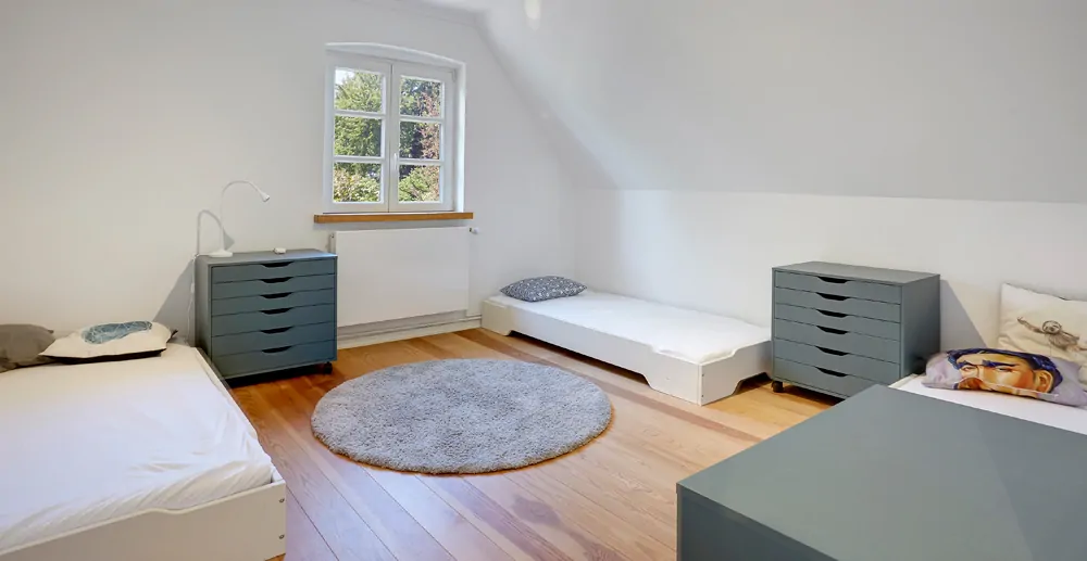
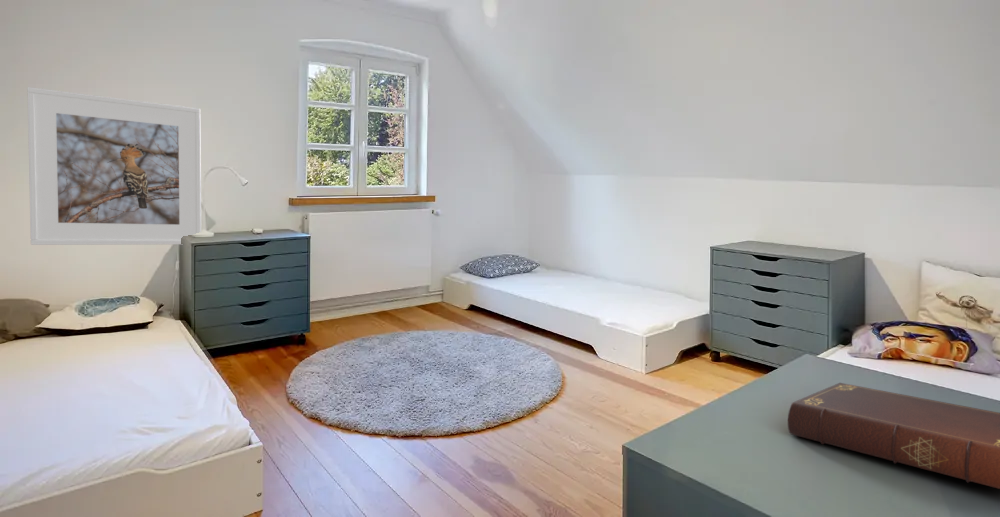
+ book [787,382,1000,490]
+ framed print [26,86,202,246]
